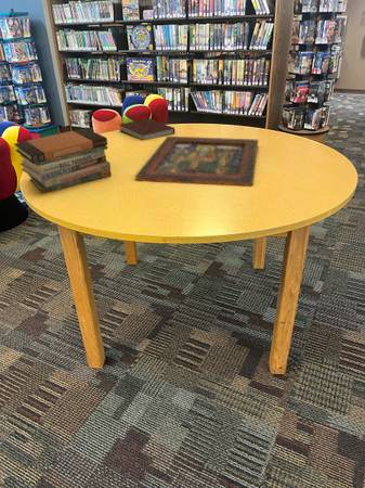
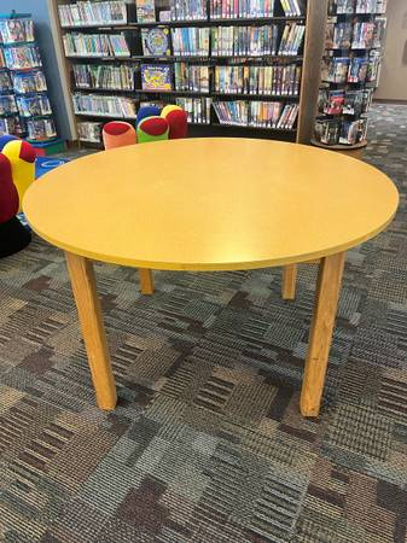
- notebook [118,117,175,141]
- book stack [13,127,113,194]
- religious icon [134,136,260,188]
